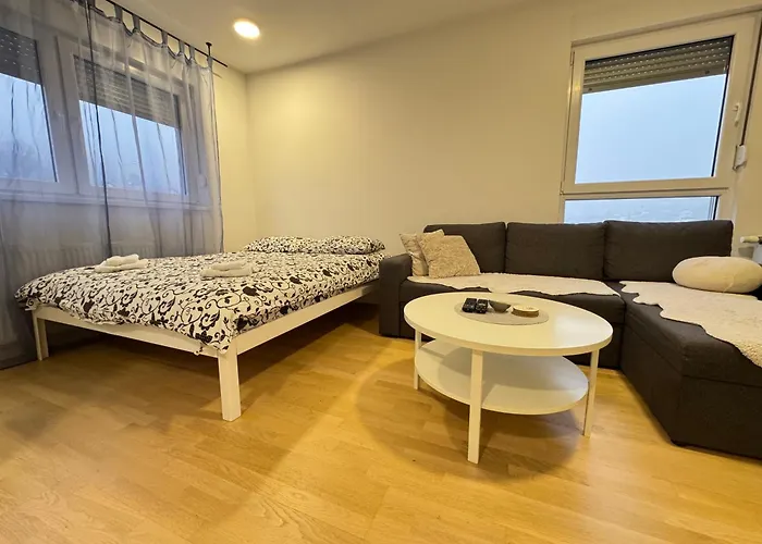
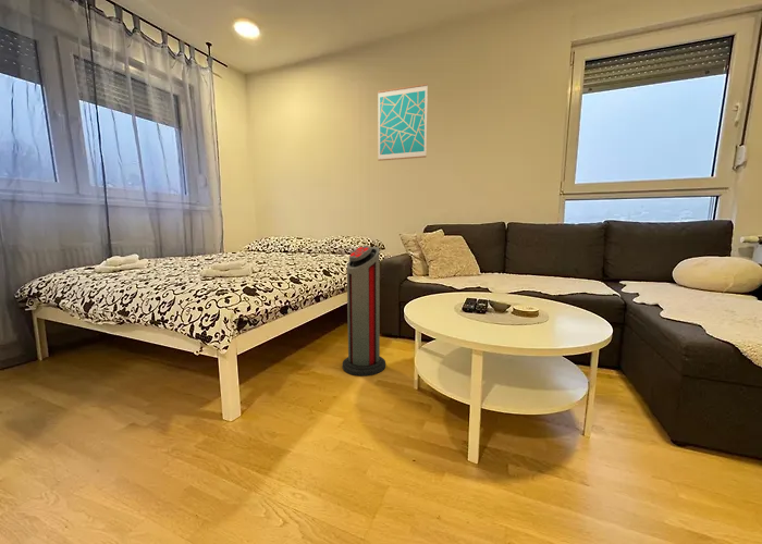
+ air purifier [342,245,386,378]
+ wall art [377,83,429,162]
